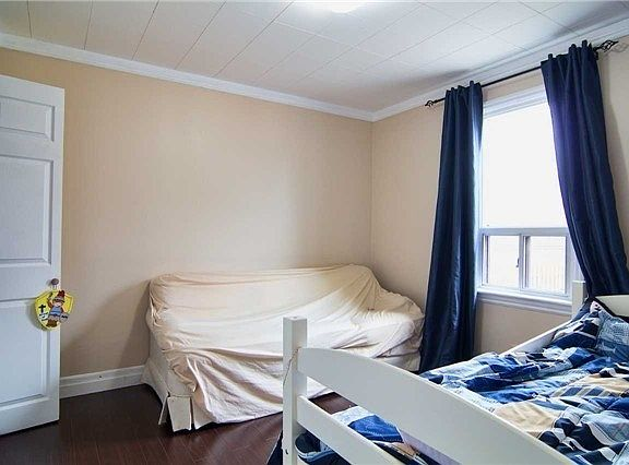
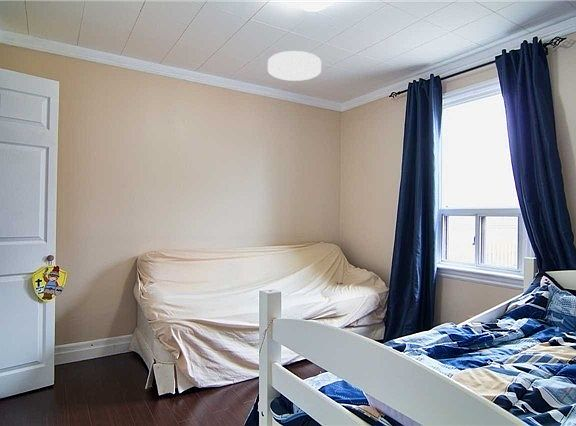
+ ceiling light [267,50,322,82]
